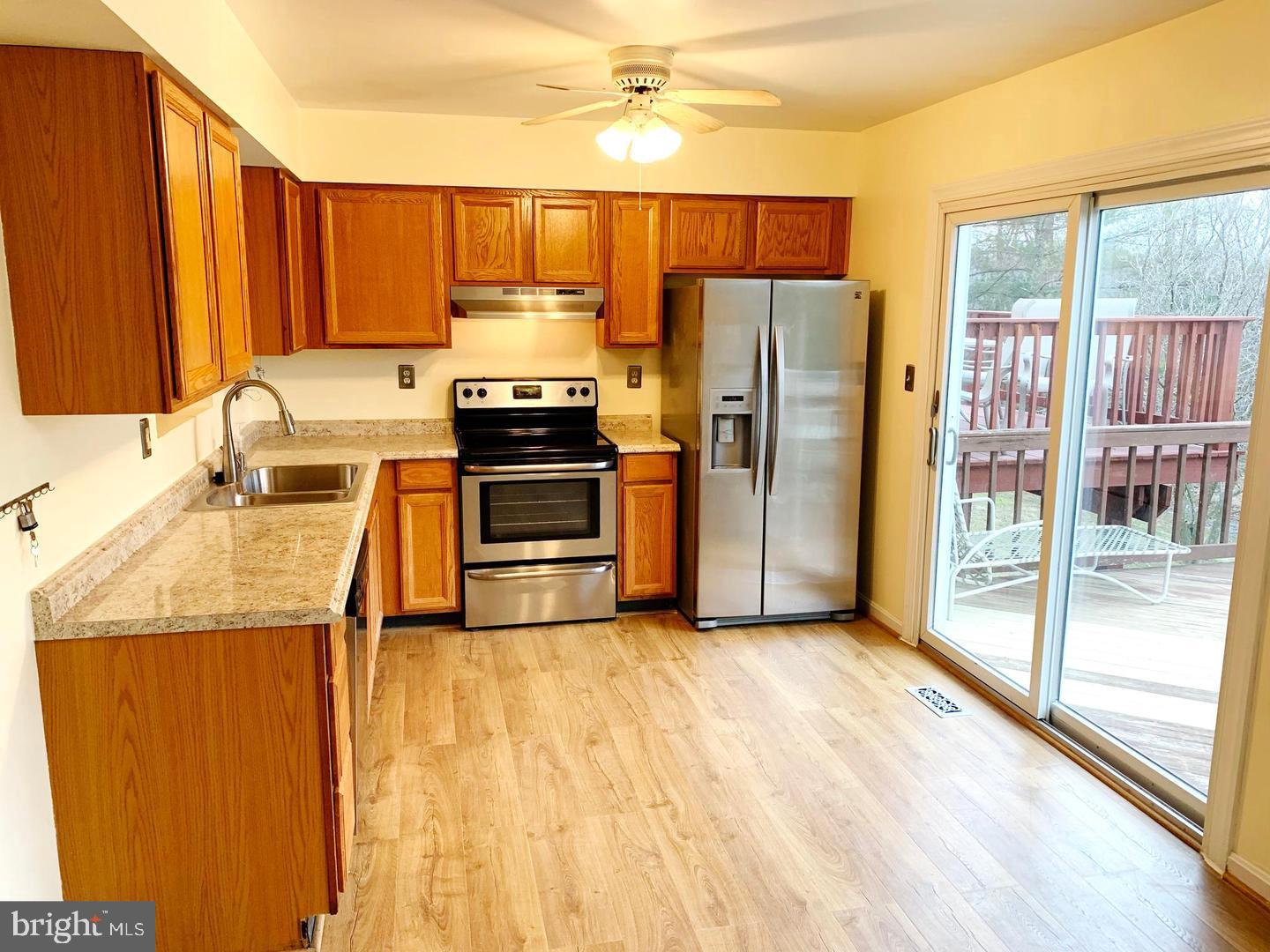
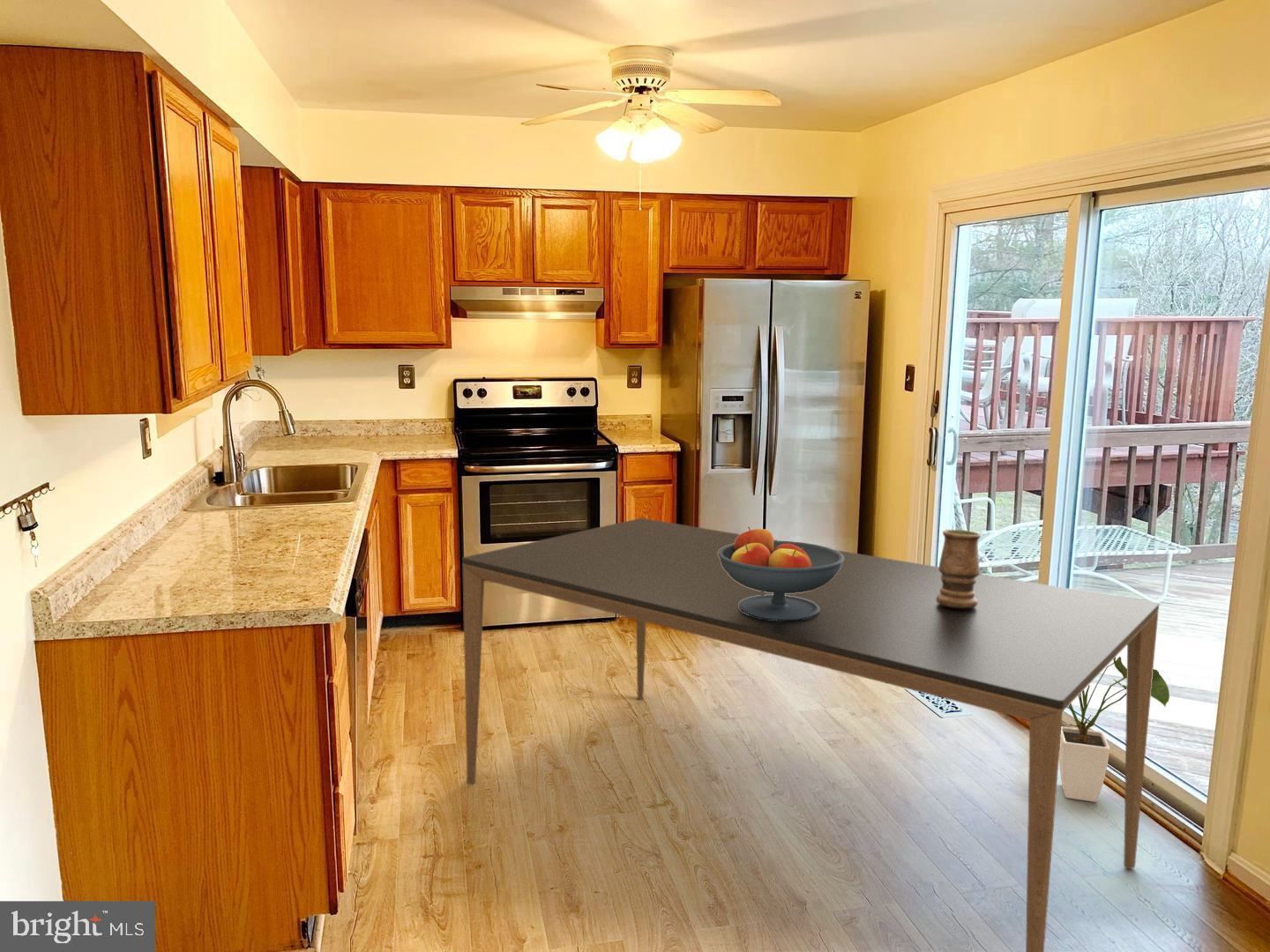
+ vase [937,529,982,609]
+ house plant [1058,656,1170,803]
+ dining table [461,517,1160,952]
+ fruit bowl [718,525,844,621]
